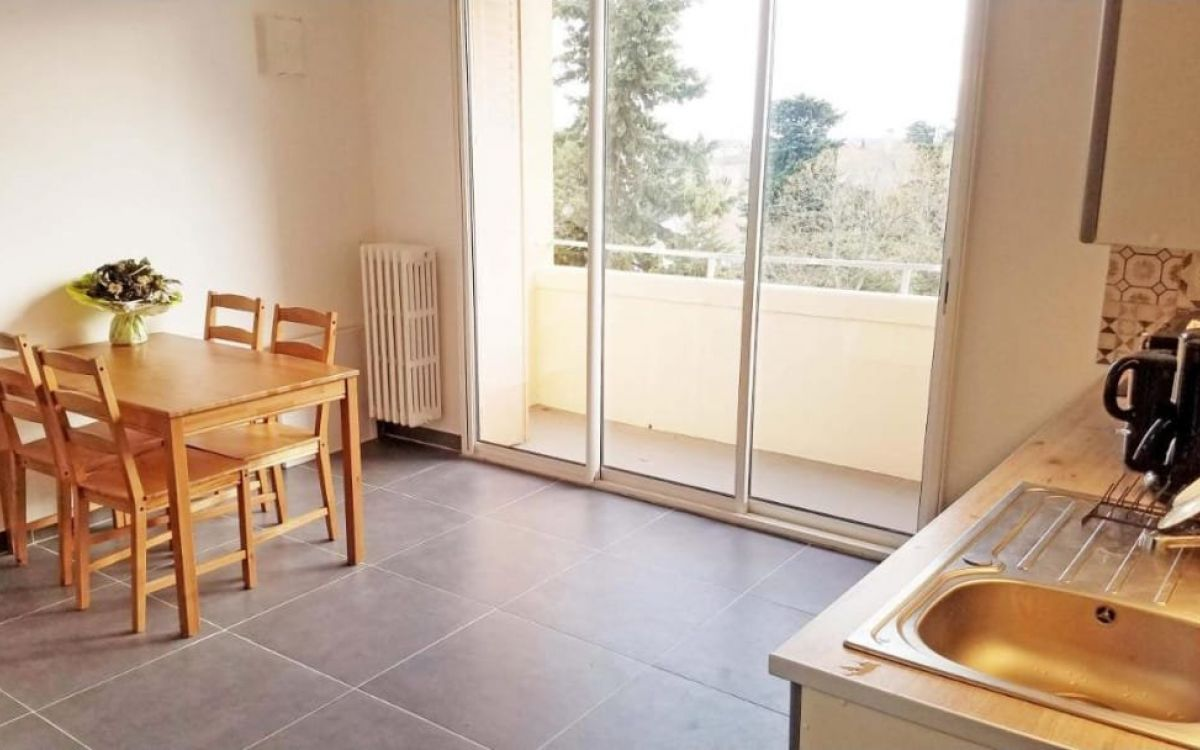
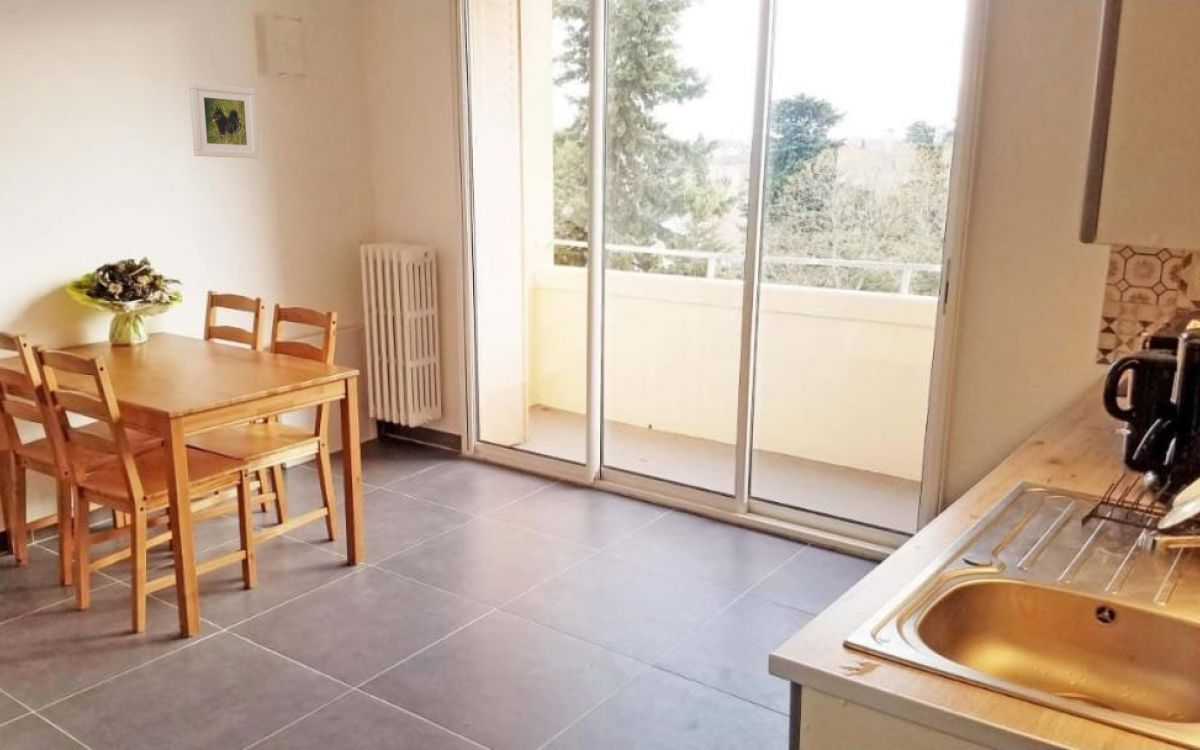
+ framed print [188,82,260,159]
